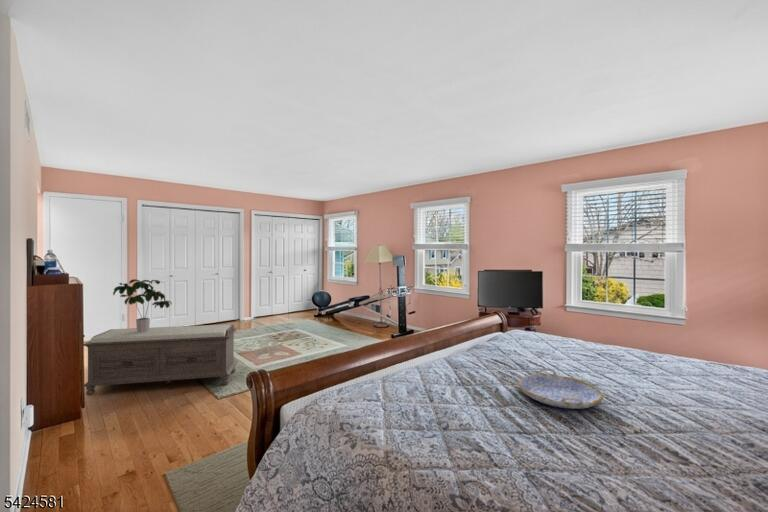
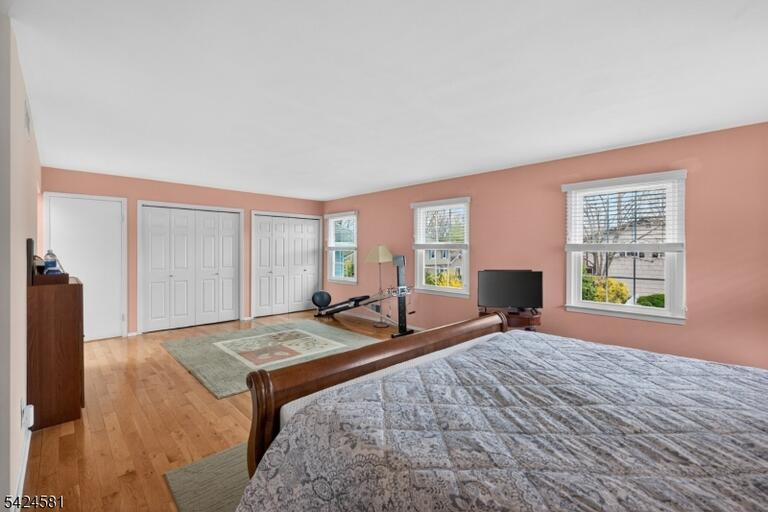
- potted plant [112,278,173,333]
- bench [82,323,238,396]
- serving tray [517,367,604,410]
